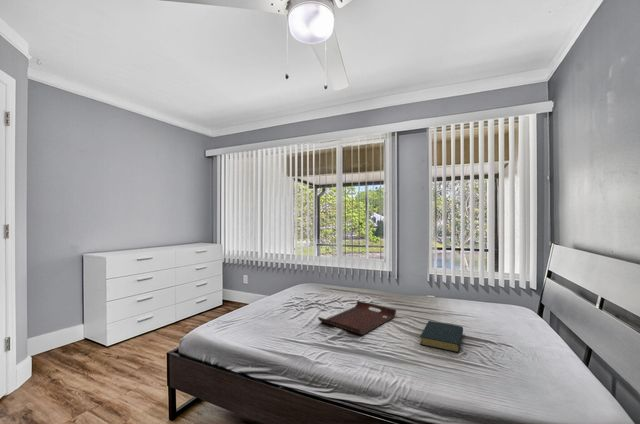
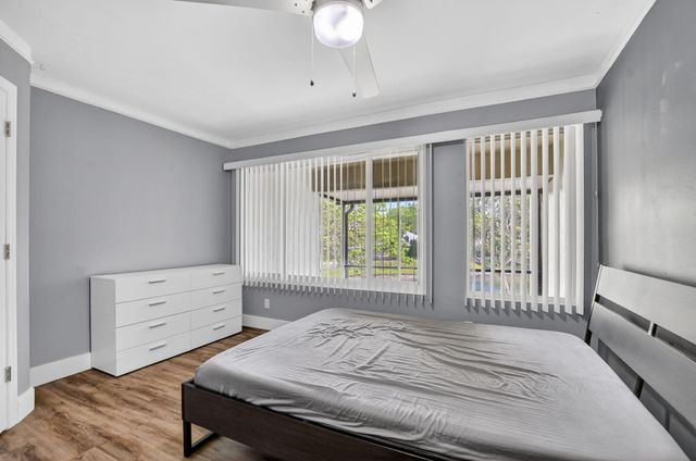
- serving tray [317,300,397,336]
- hardback book [419,320,464,353]
